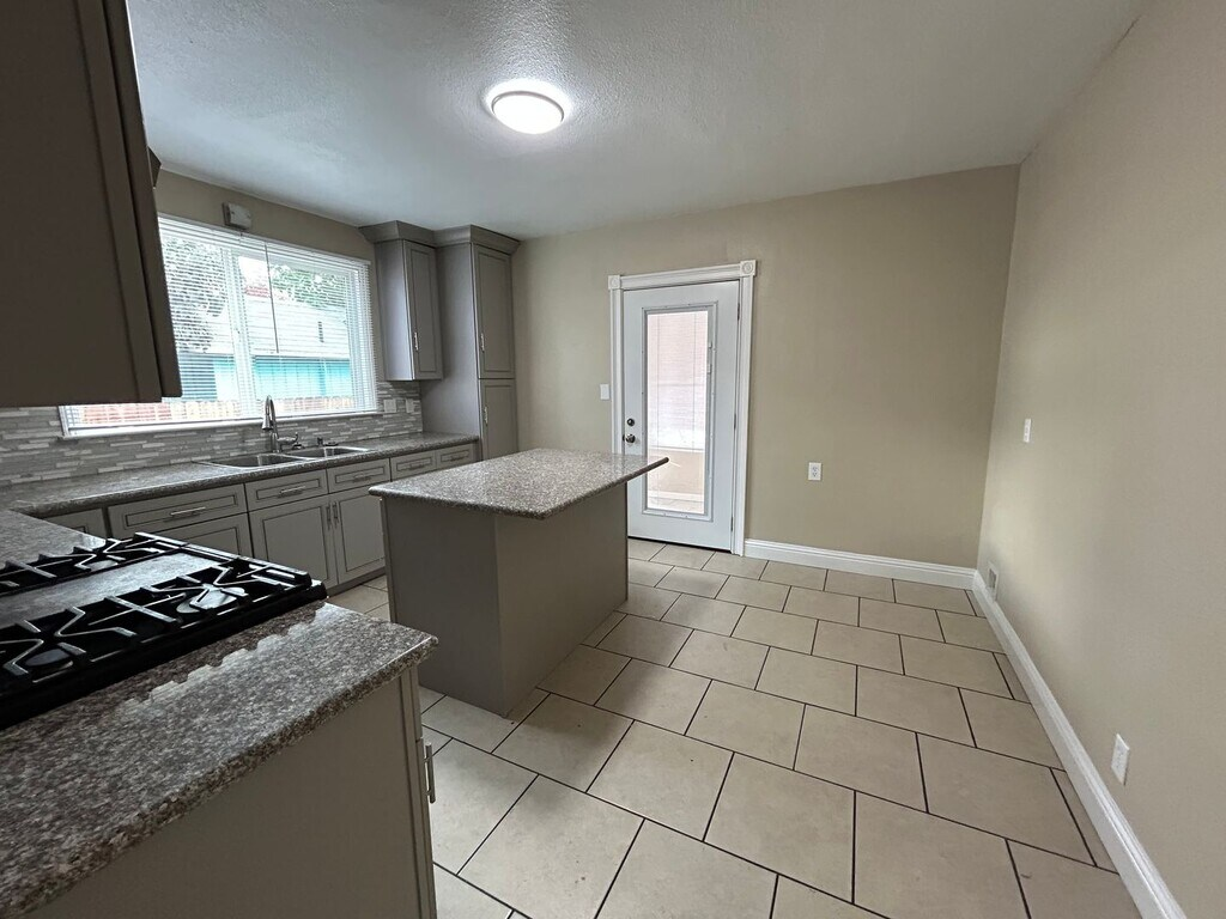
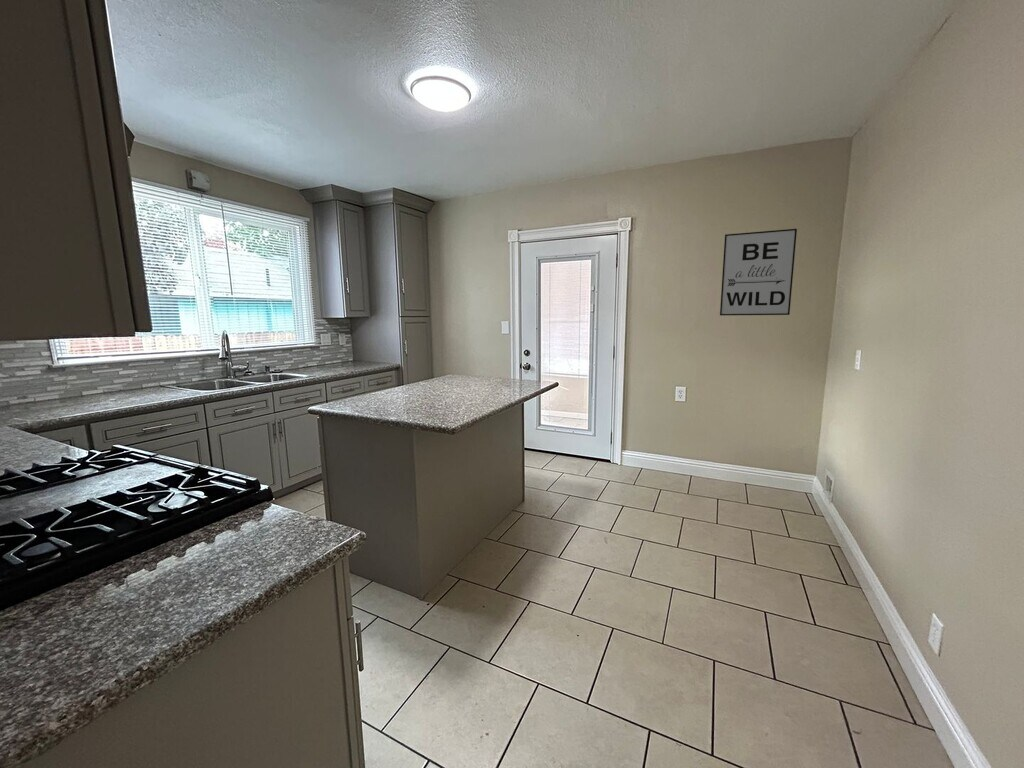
+ wall art [719,228,798,316]
